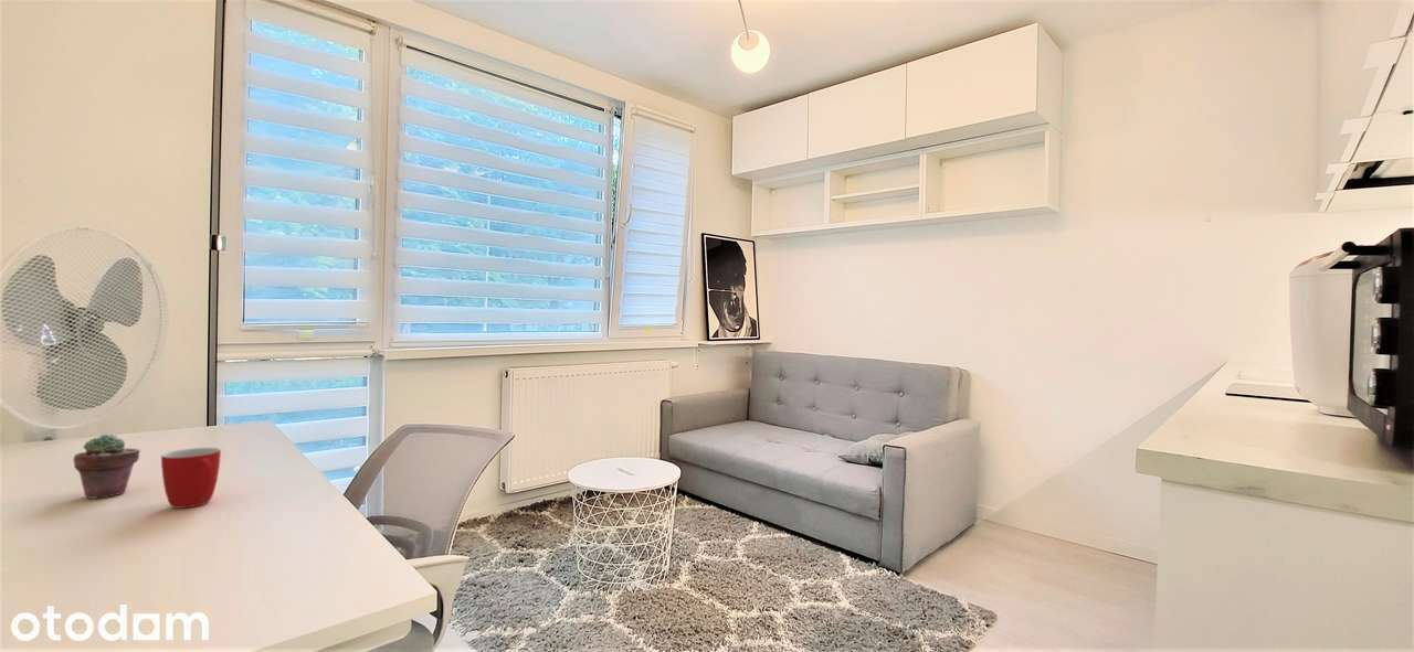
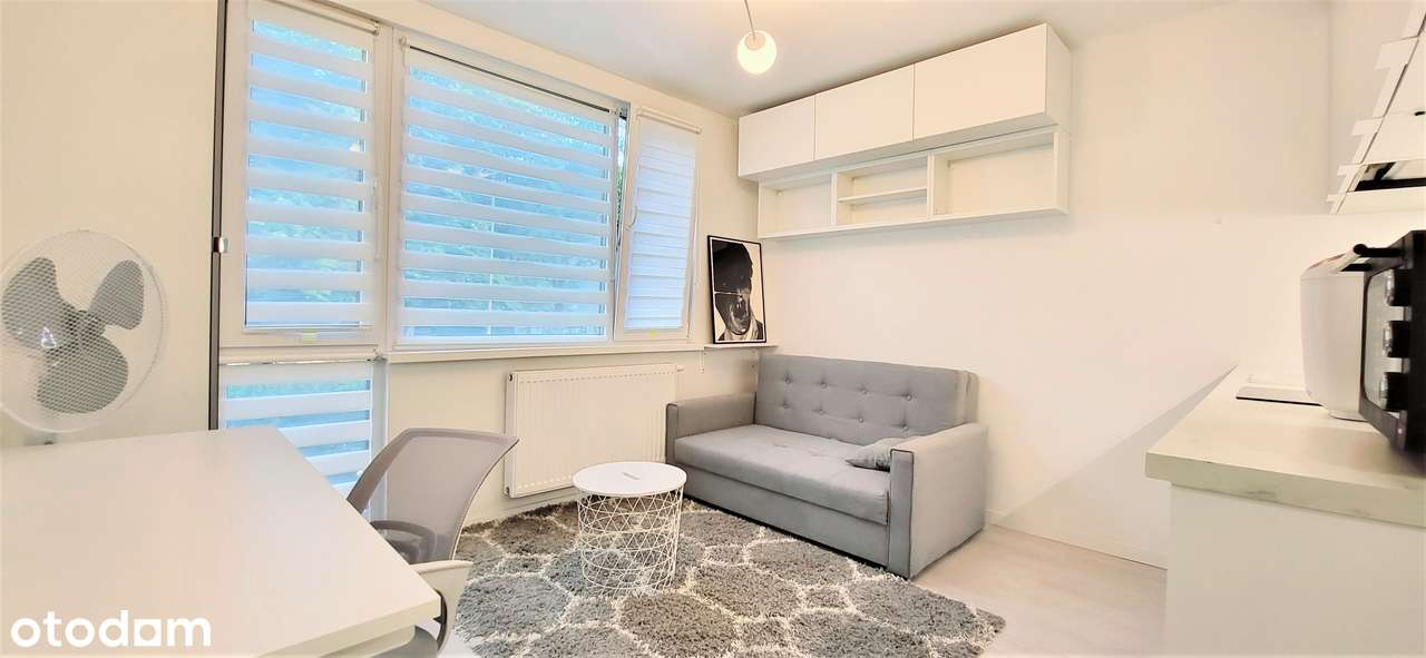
- mug [160,447,222,510]
- potted succulent [73,434,141,500]
